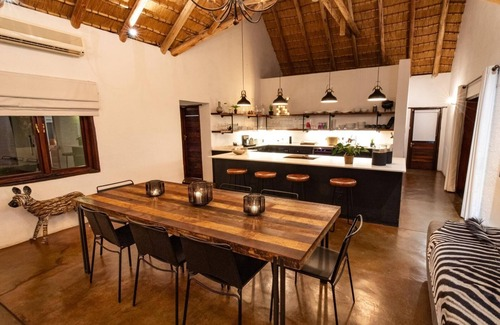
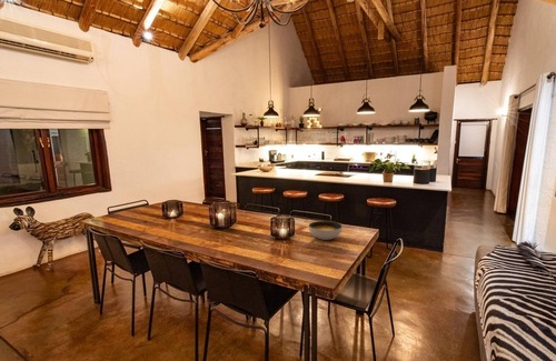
+ soup bowl [307,220,344,241]
